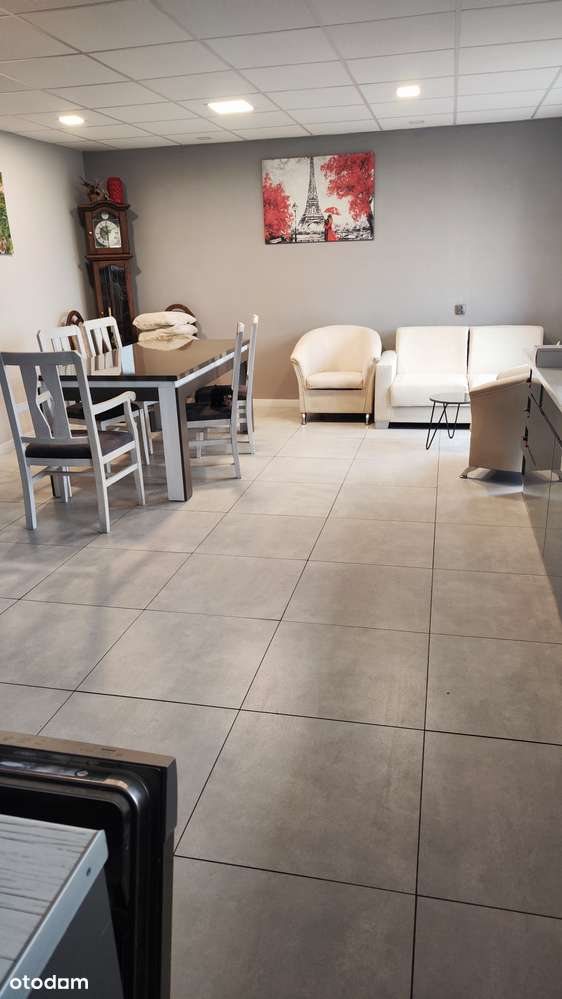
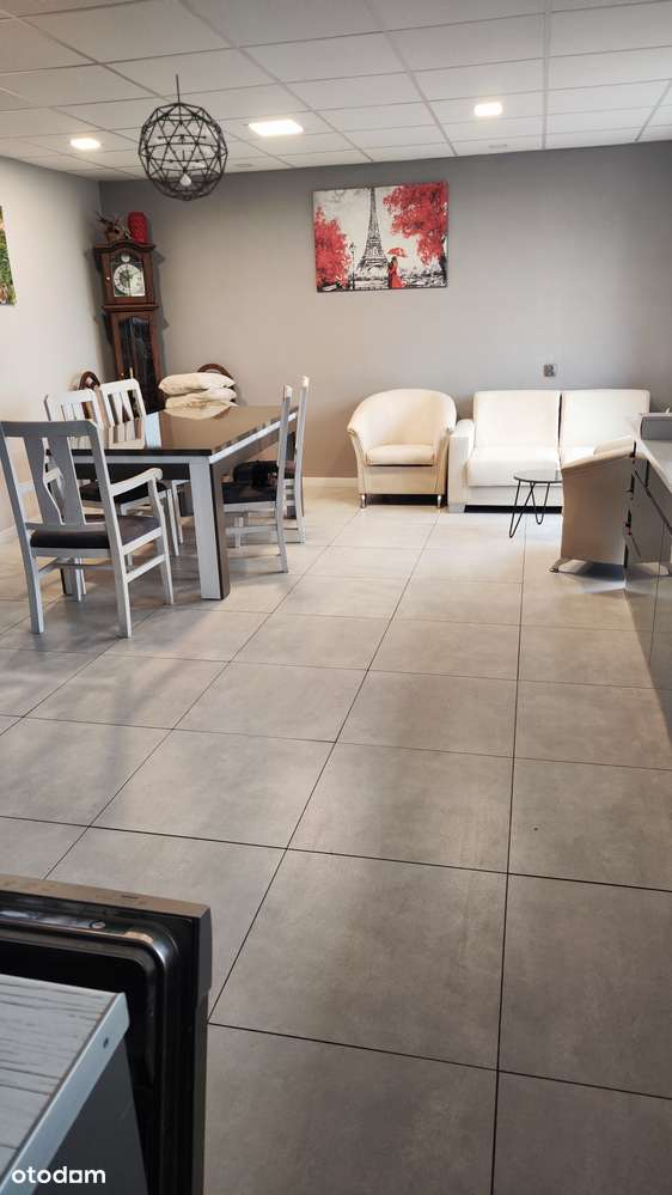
+ pendant light [136,73,230,202]
